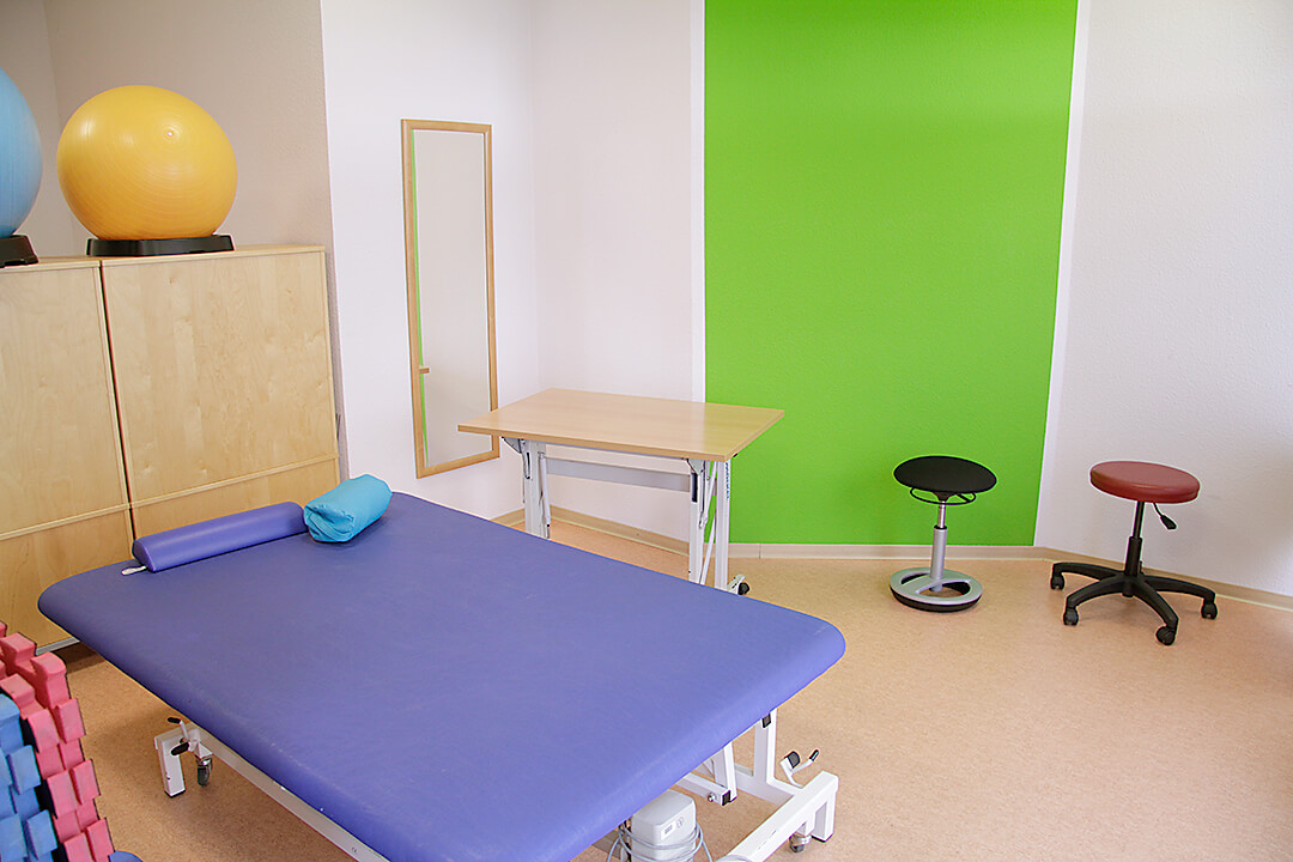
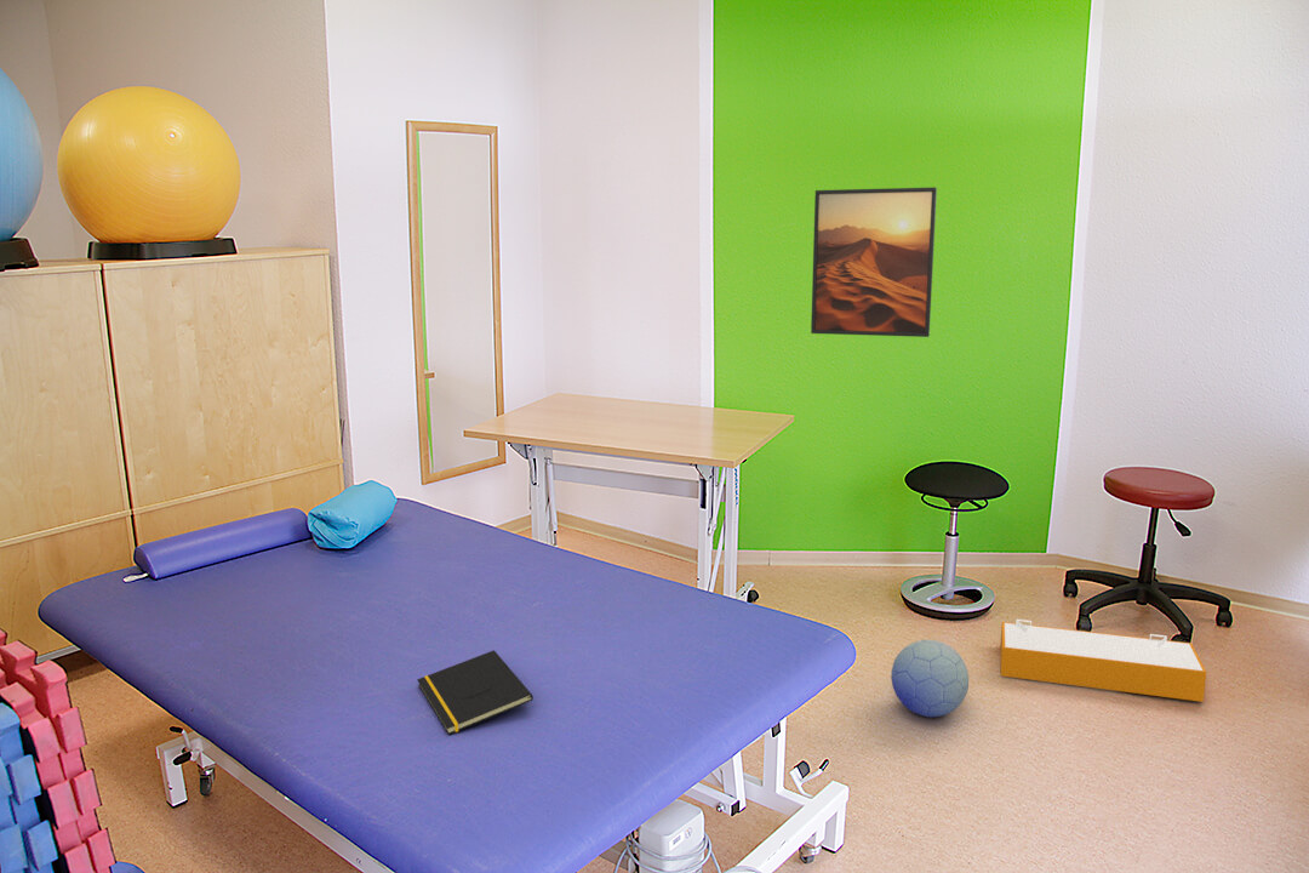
+ notepad [416,649,535,736]
+ ball [890,639,970,718]
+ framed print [810,187,938,338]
+ storage bin [999,618,1207,703]
